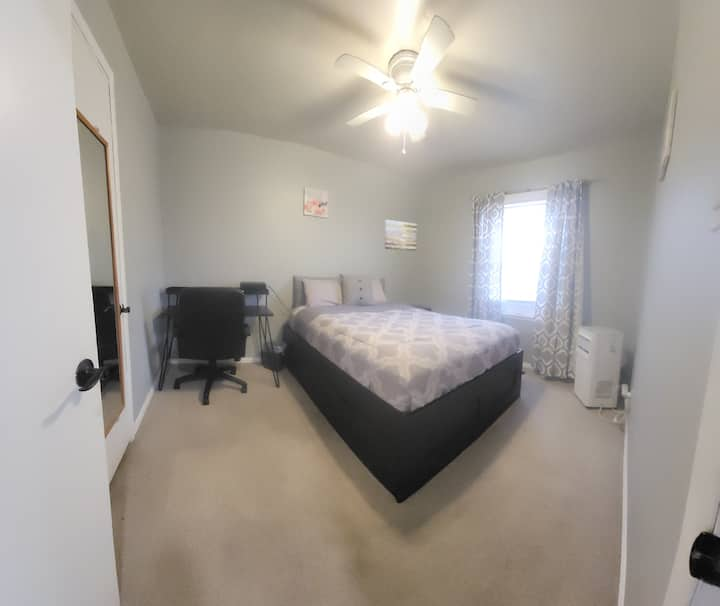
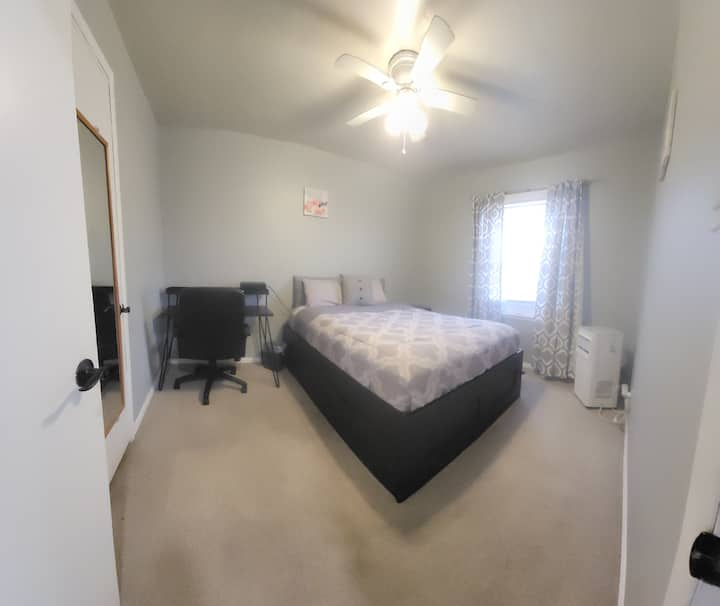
- wall art [384,219,418,252]
